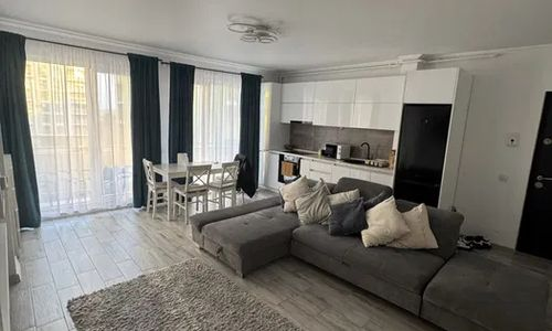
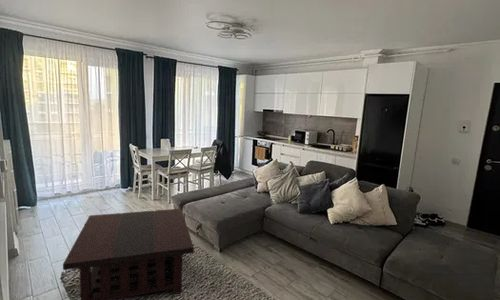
+ coffee table [62,208,195,300]
